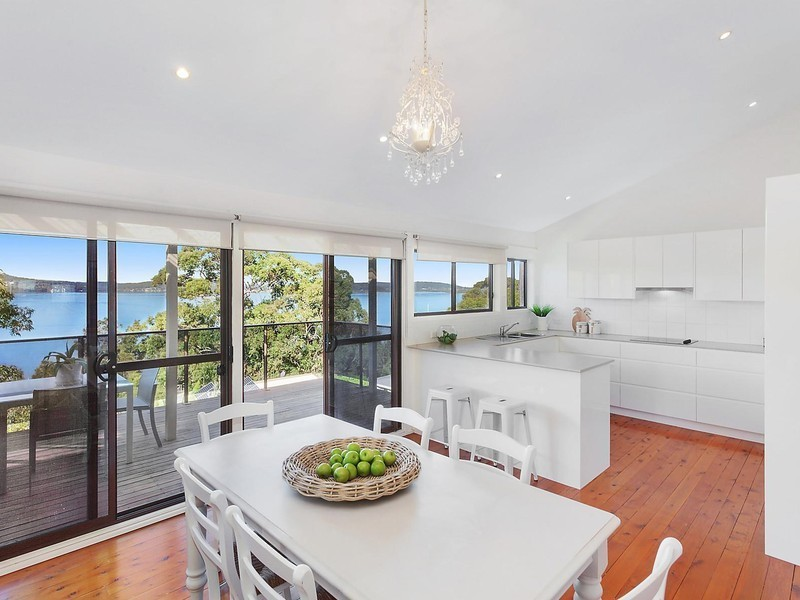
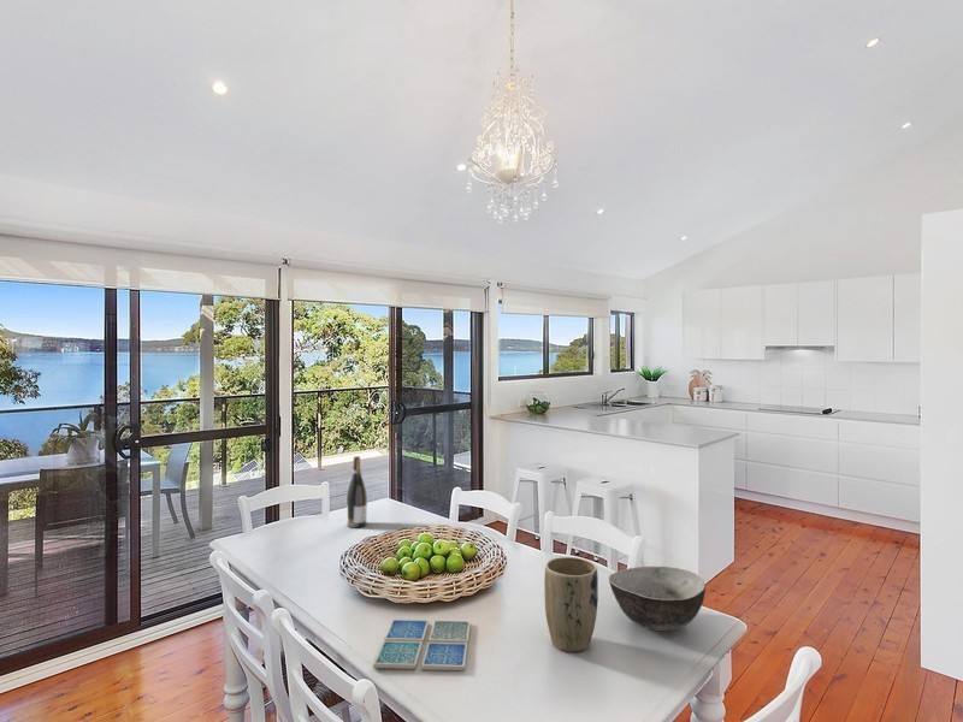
+ drink coaster [372,619,472,671]
+ wine bottle [345,455,368,529]
+ bowl [608,566,707,632]
+ plant pot [543,556,599,653]
